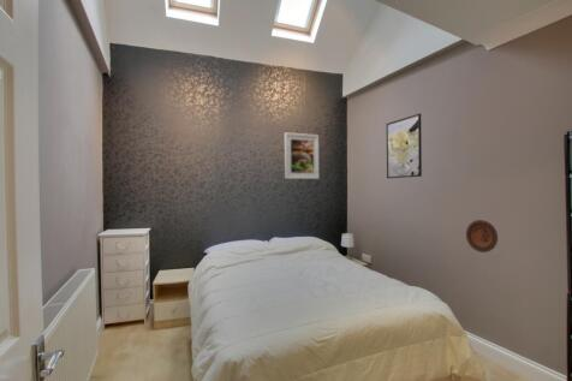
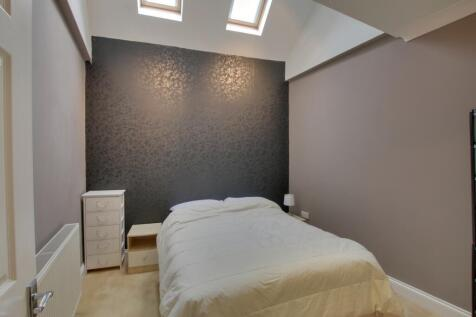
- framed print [284,131,321,180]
- decorative plate [465,219,499,254]
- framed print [386,113,423,179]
